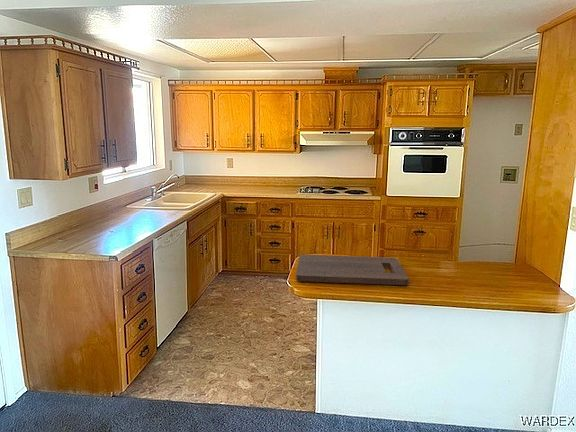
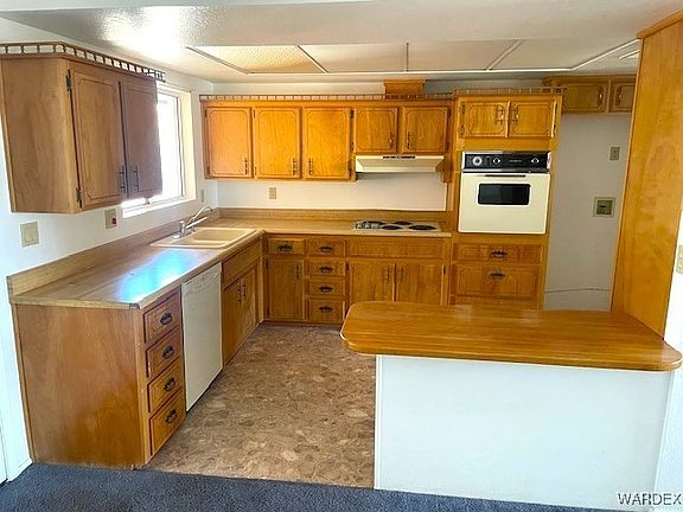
- cutting board [295,254,410,286]
